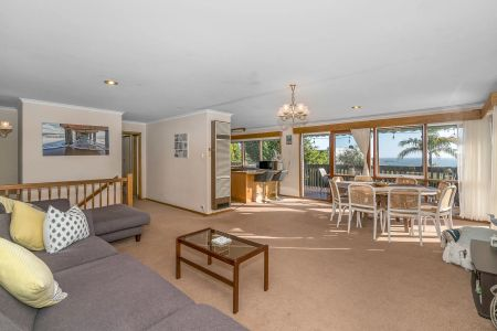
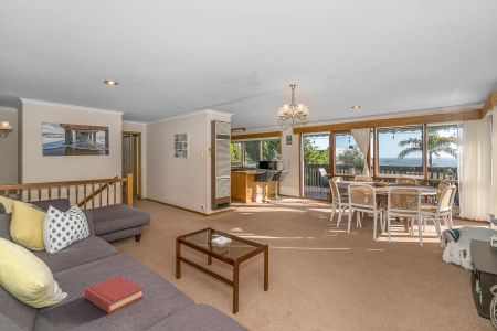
+ hardback book [84,276,145,314]
